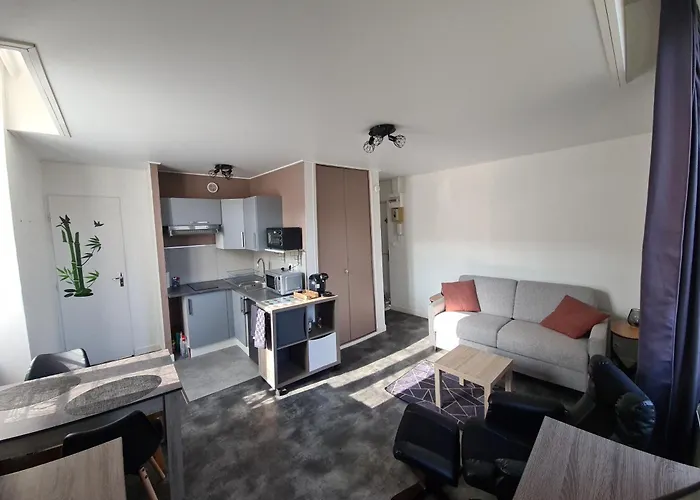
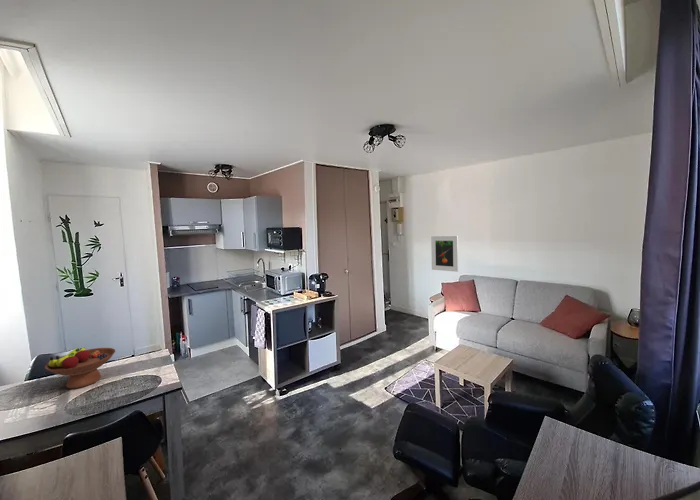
+ fruit bowl [44,347,116,389]
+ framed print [430,235,459,273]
